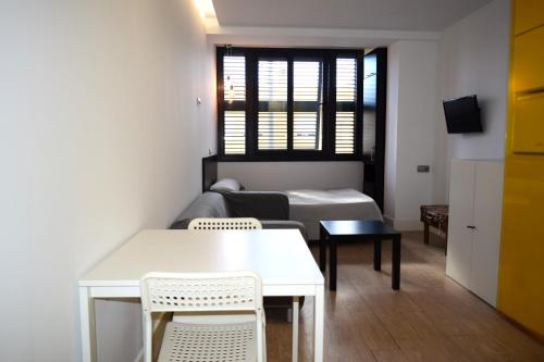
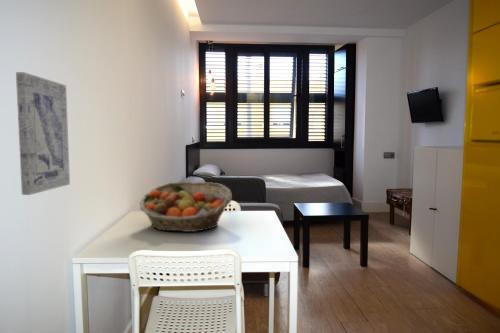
+ wall art [15,71,71,196]
+ fruit basket [138,181,233,233]
